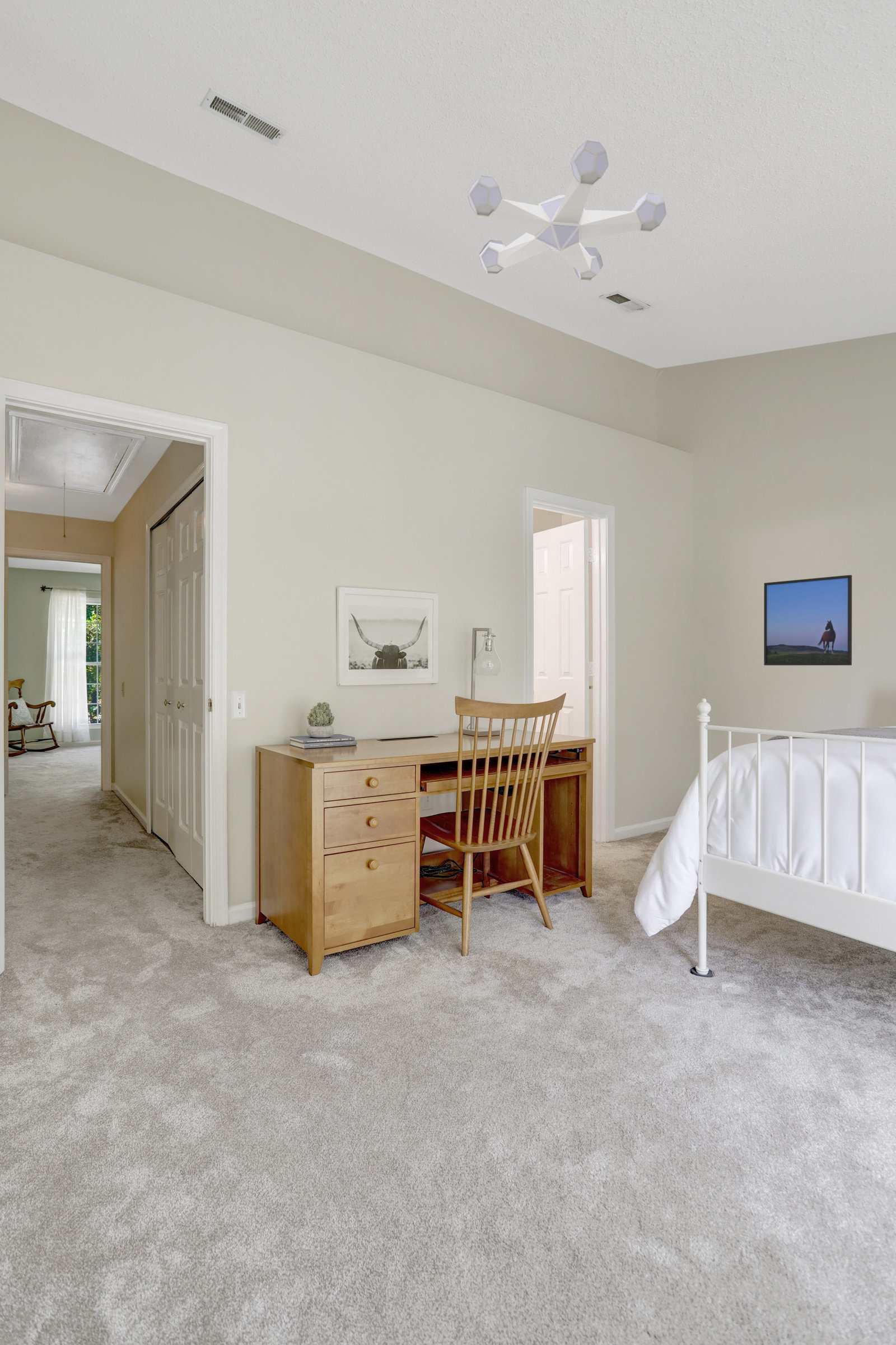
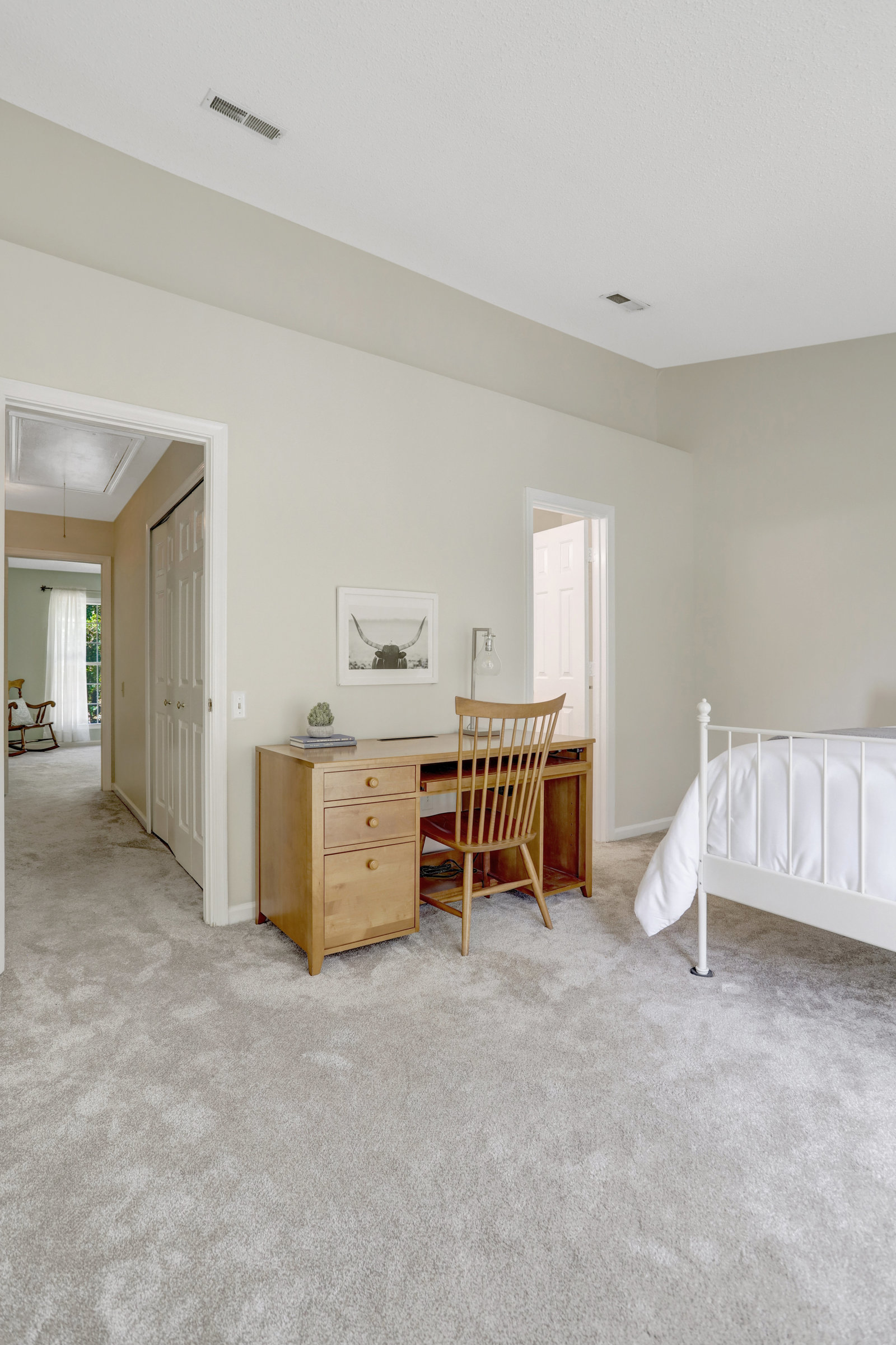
- ceiling light [466,140,667,281]
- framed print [763,574,852,666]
